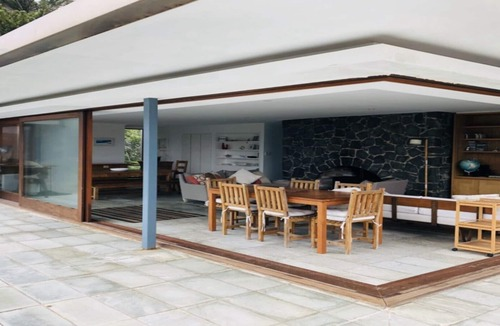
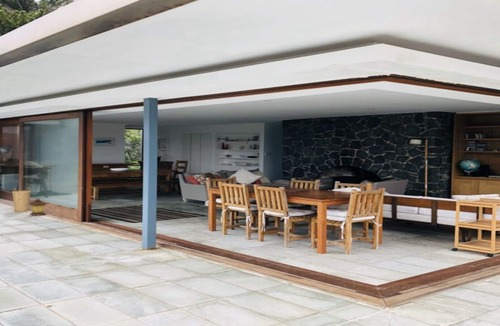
+ lantern [29,197,48,217]
+ basket [11,187,32,213]
